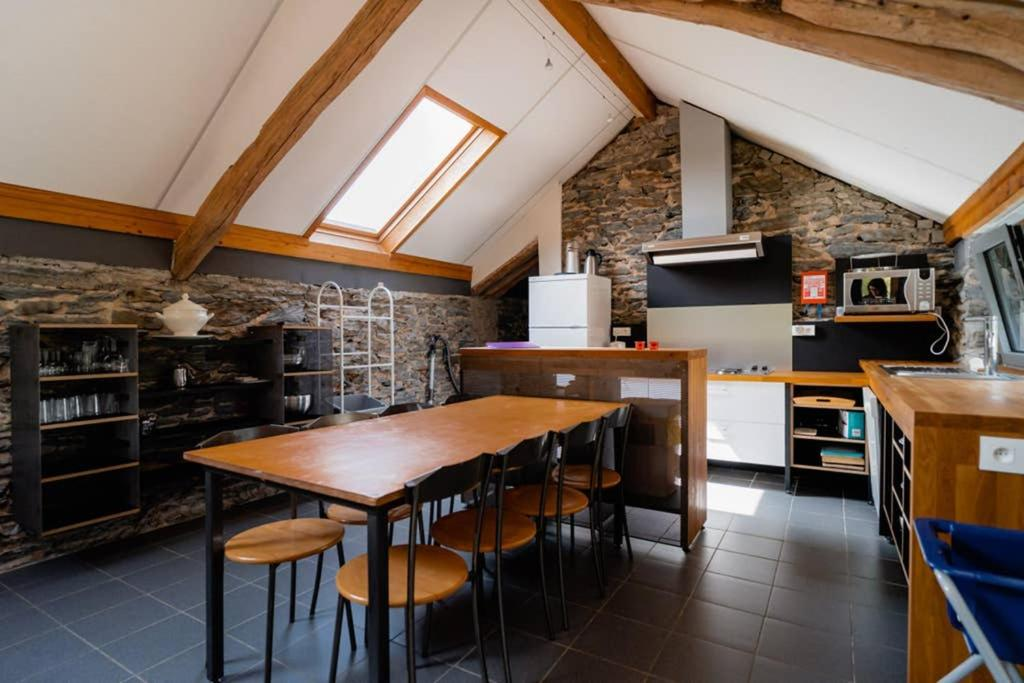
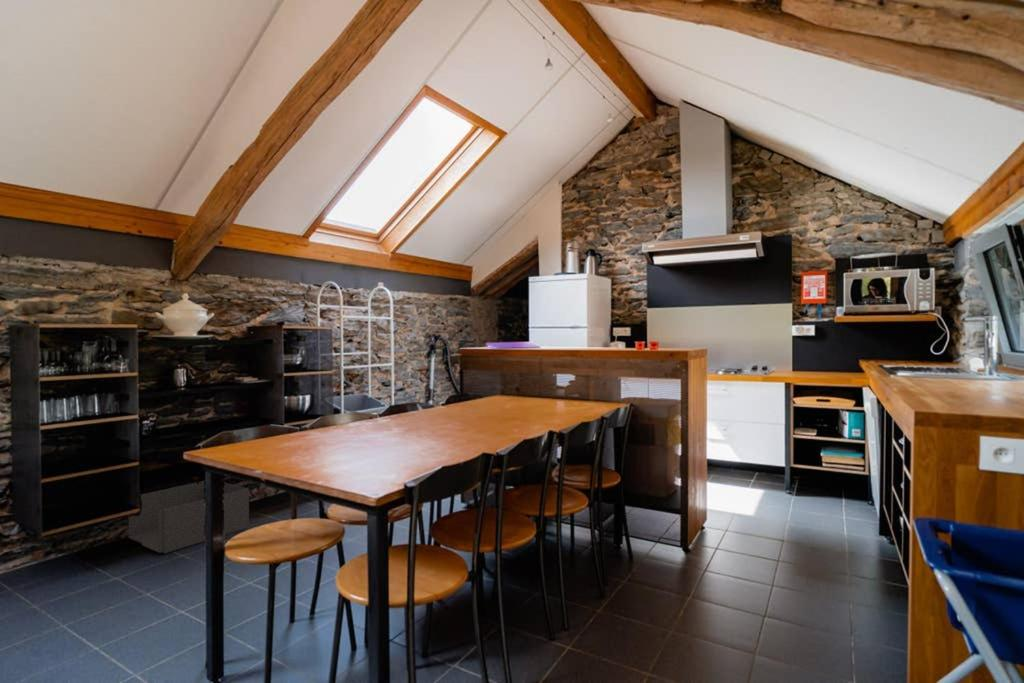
+ storage bin [128,480,250,554]
